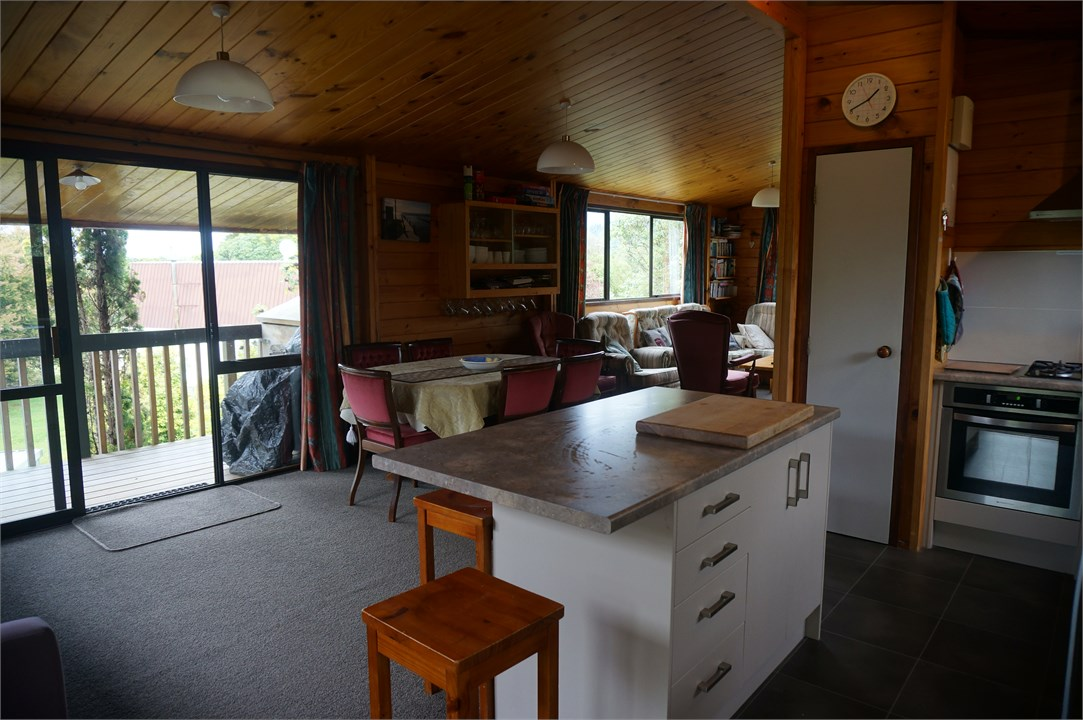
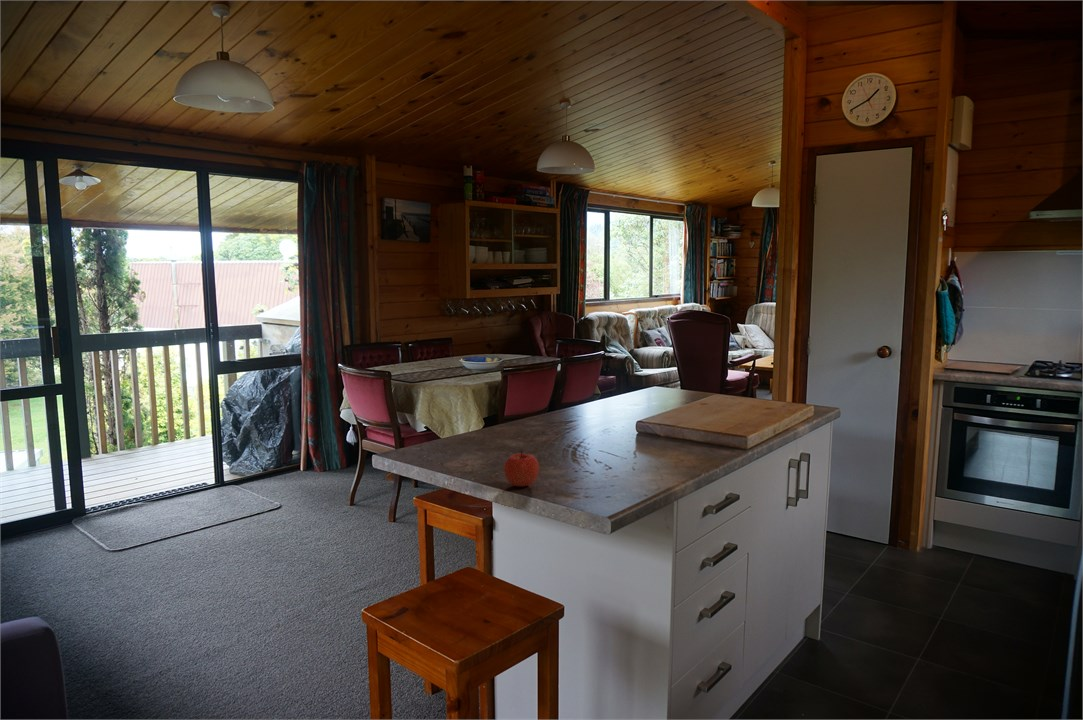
+ apple [503,450,540,487]
